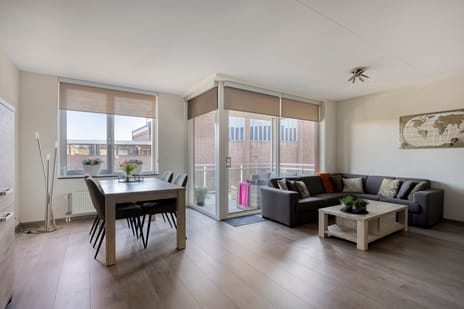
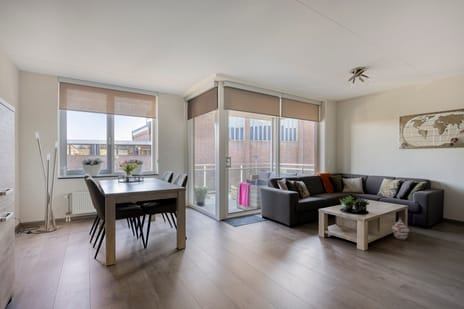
+ woven basket [391,216,411,240]
